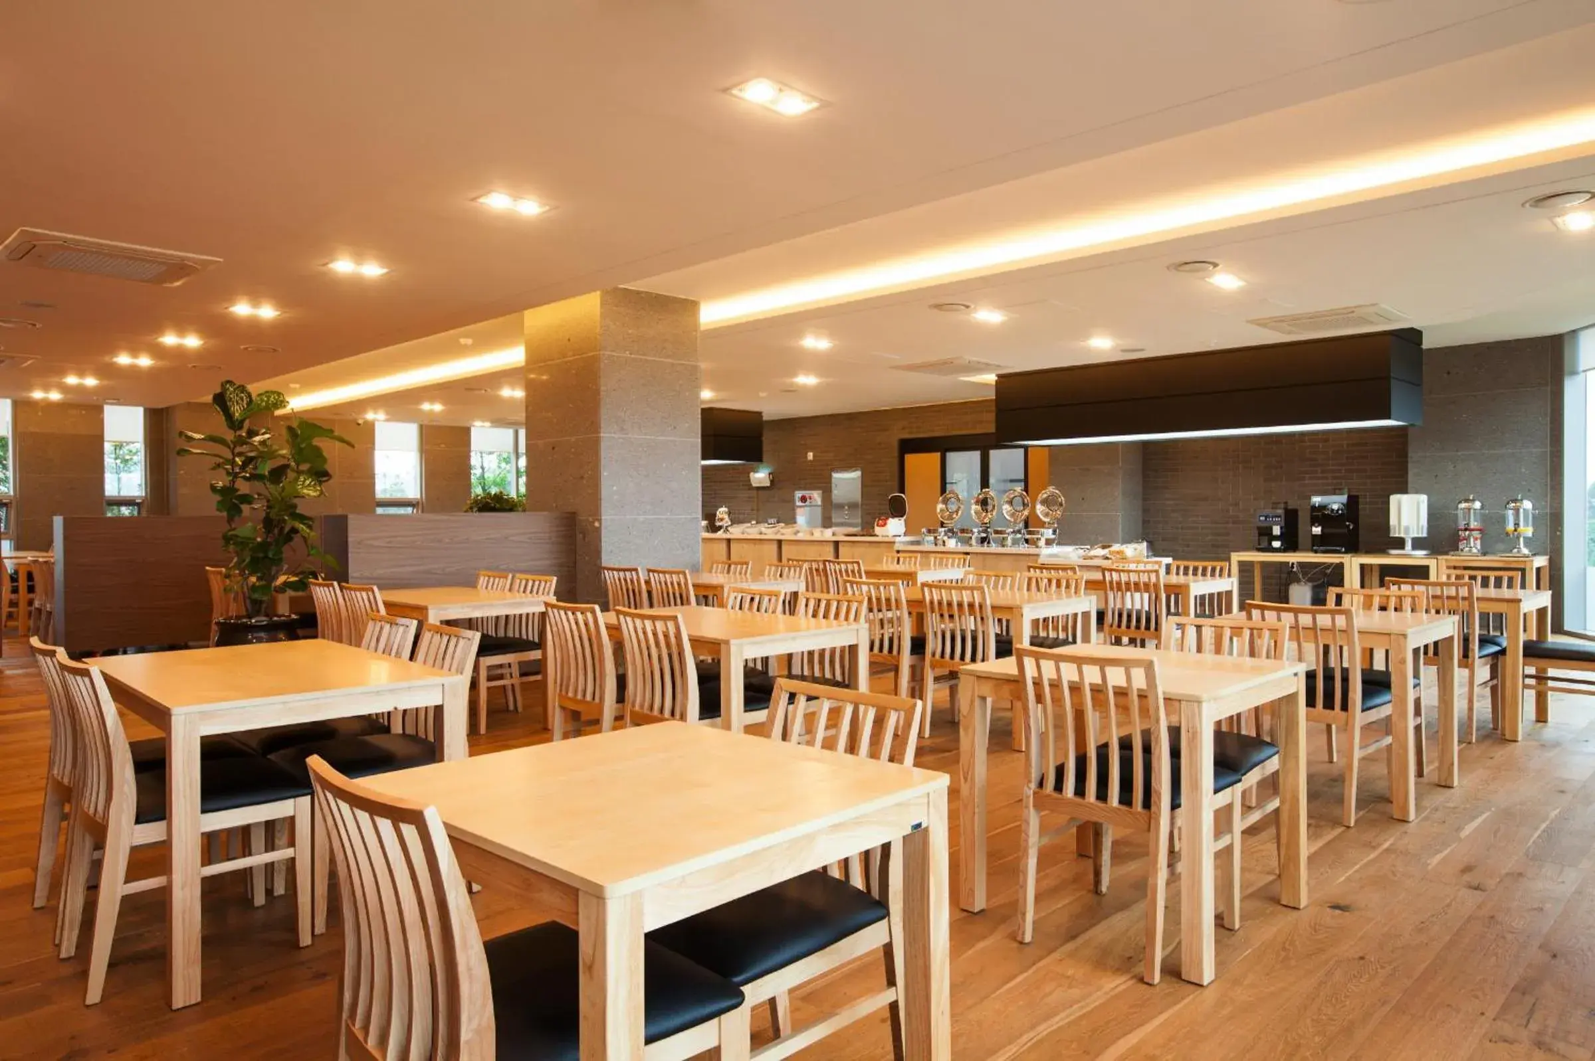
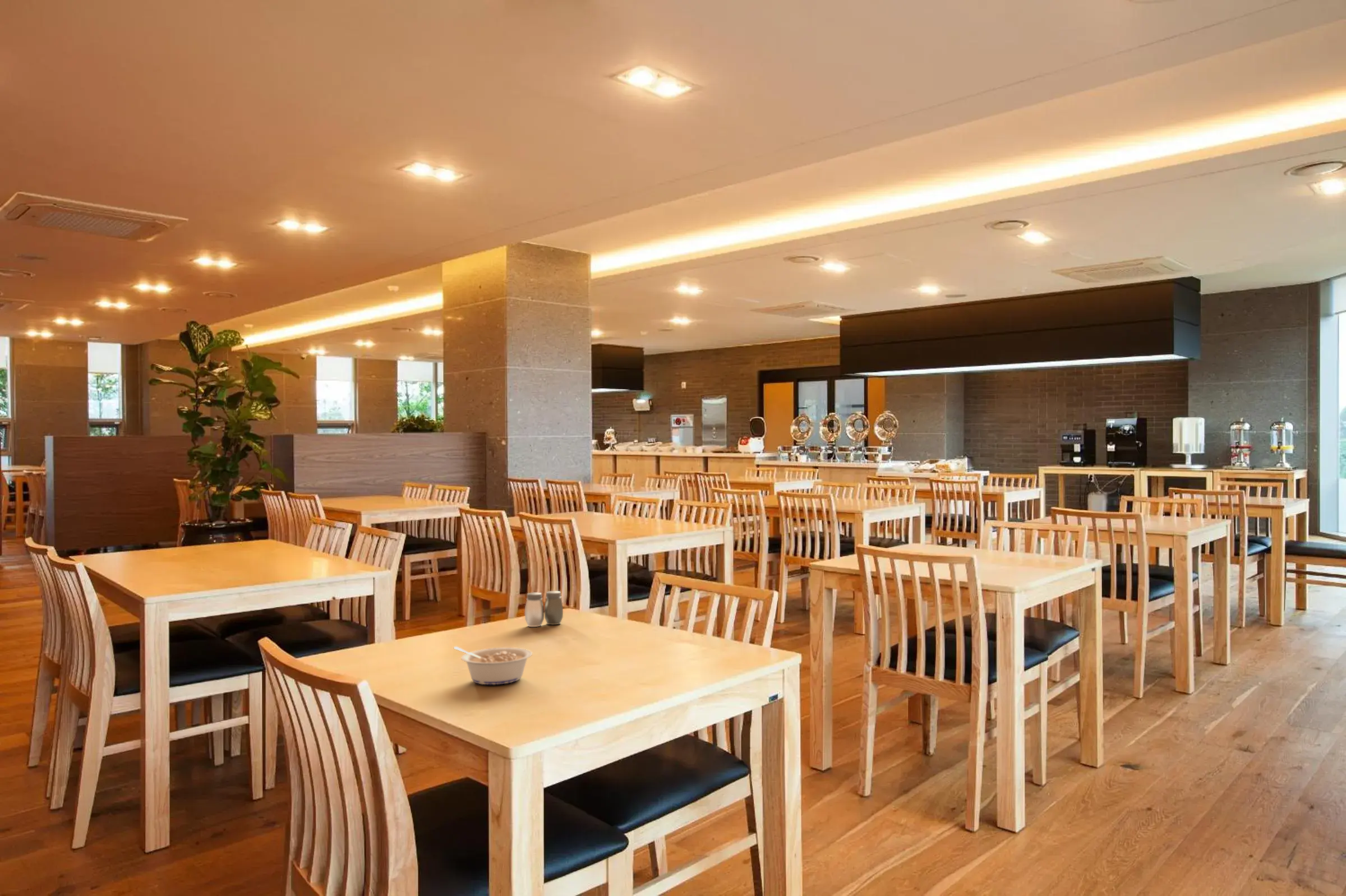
+ legume [453,646,533,685]
+ salt and pepper shaker [524,590,564,627]
